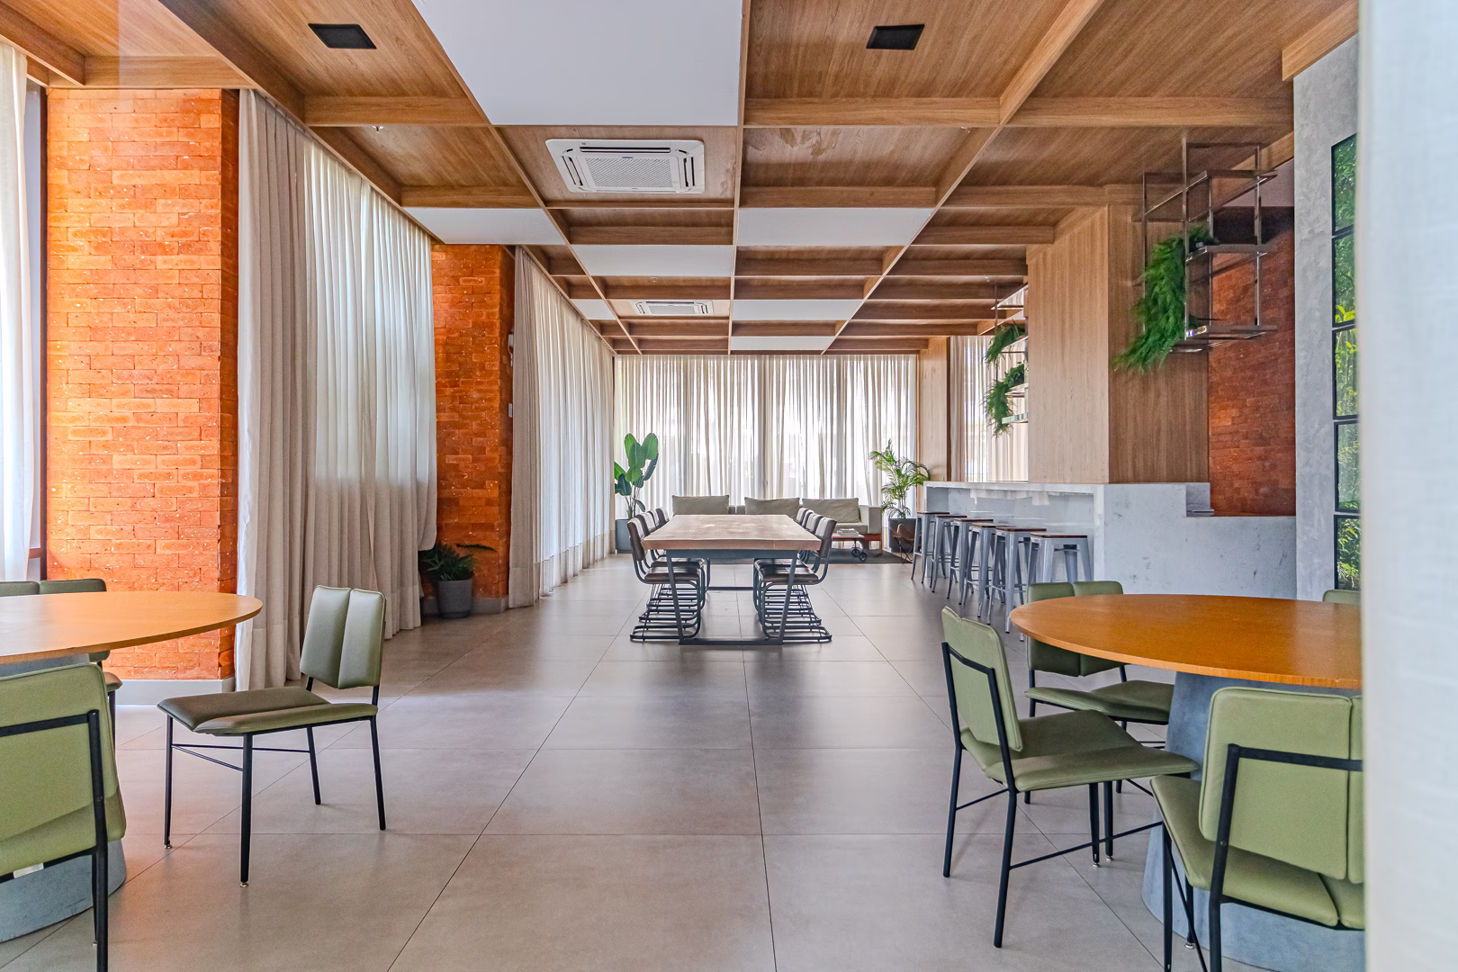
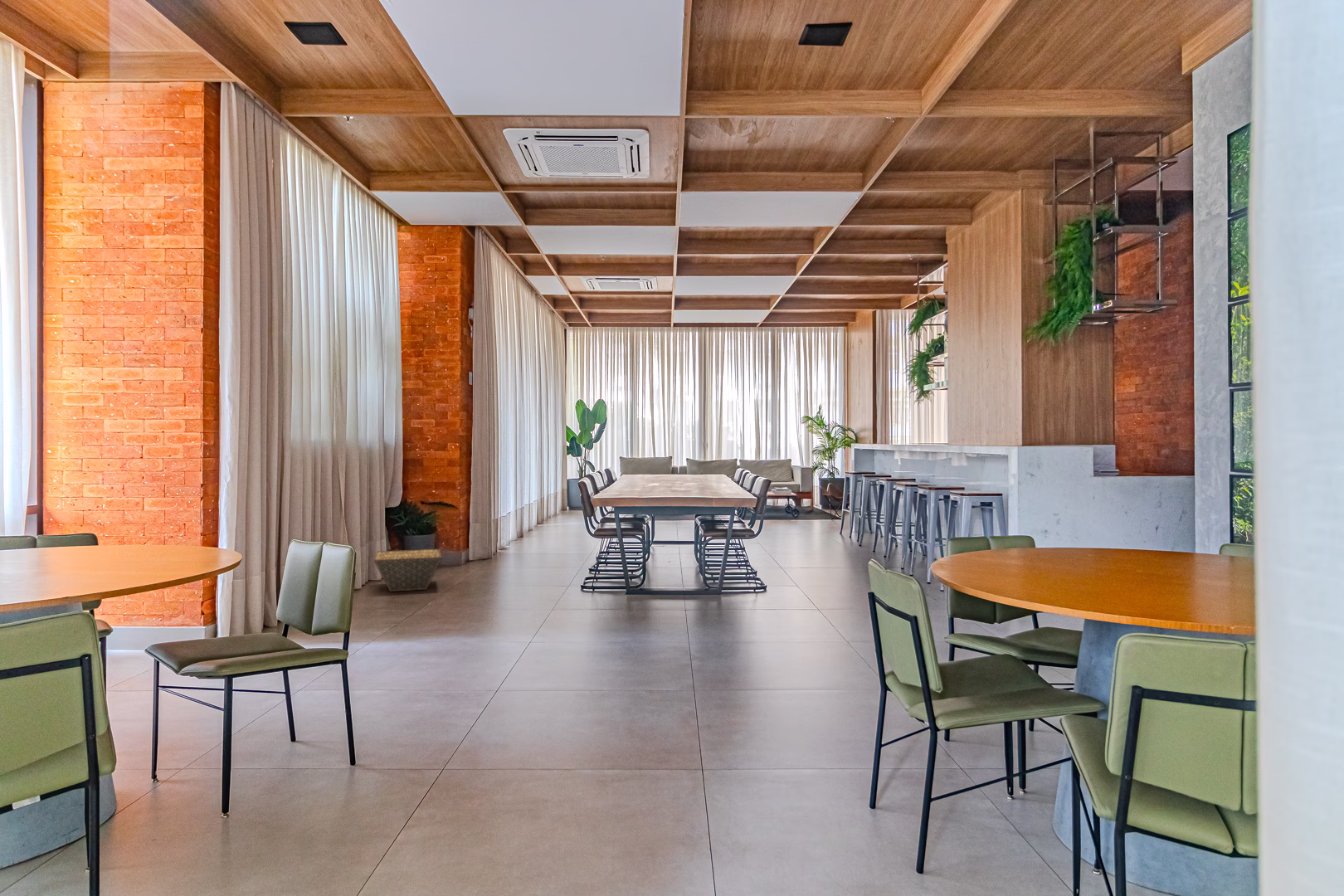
+ basket [373,548,442,592]
